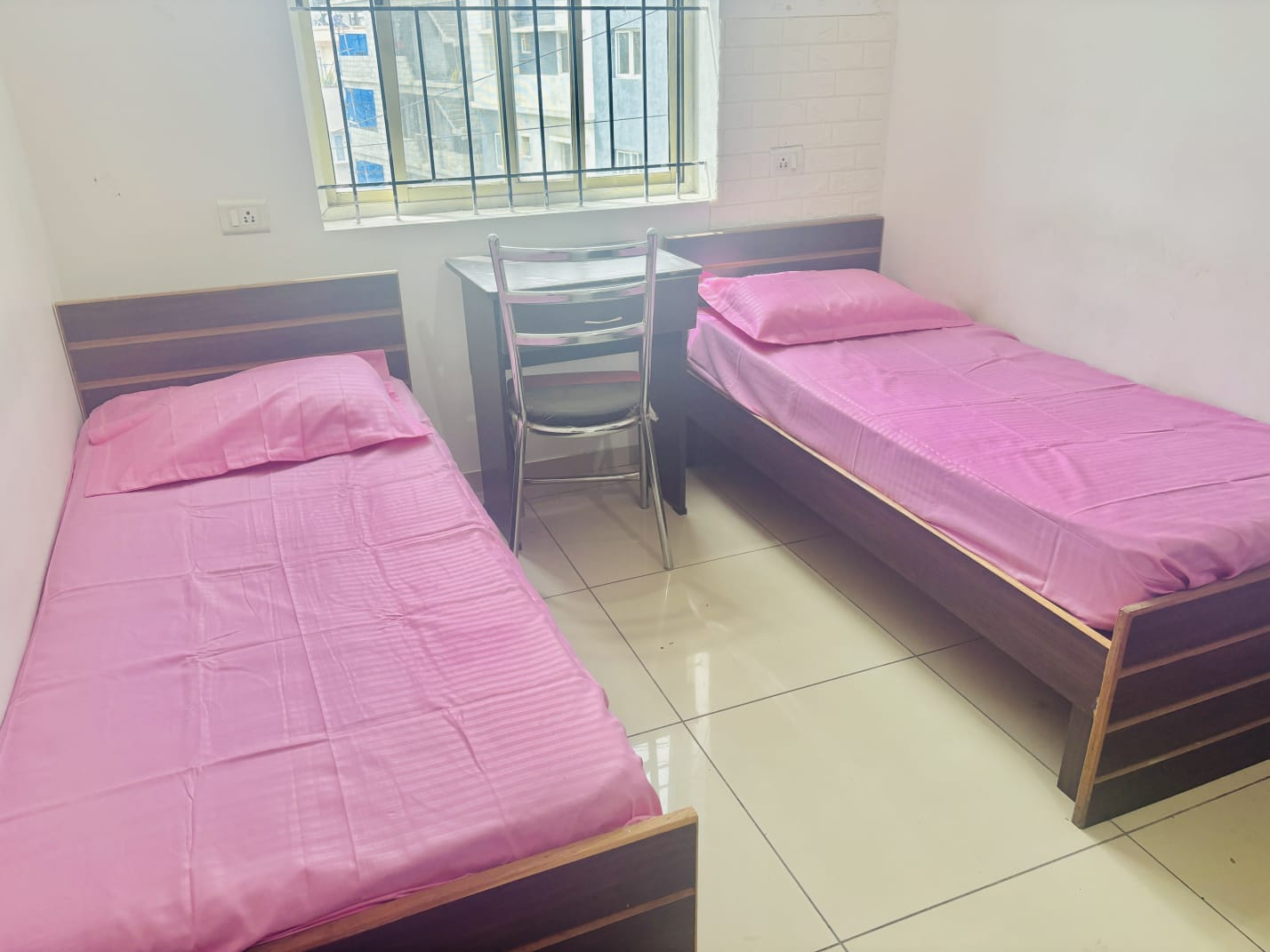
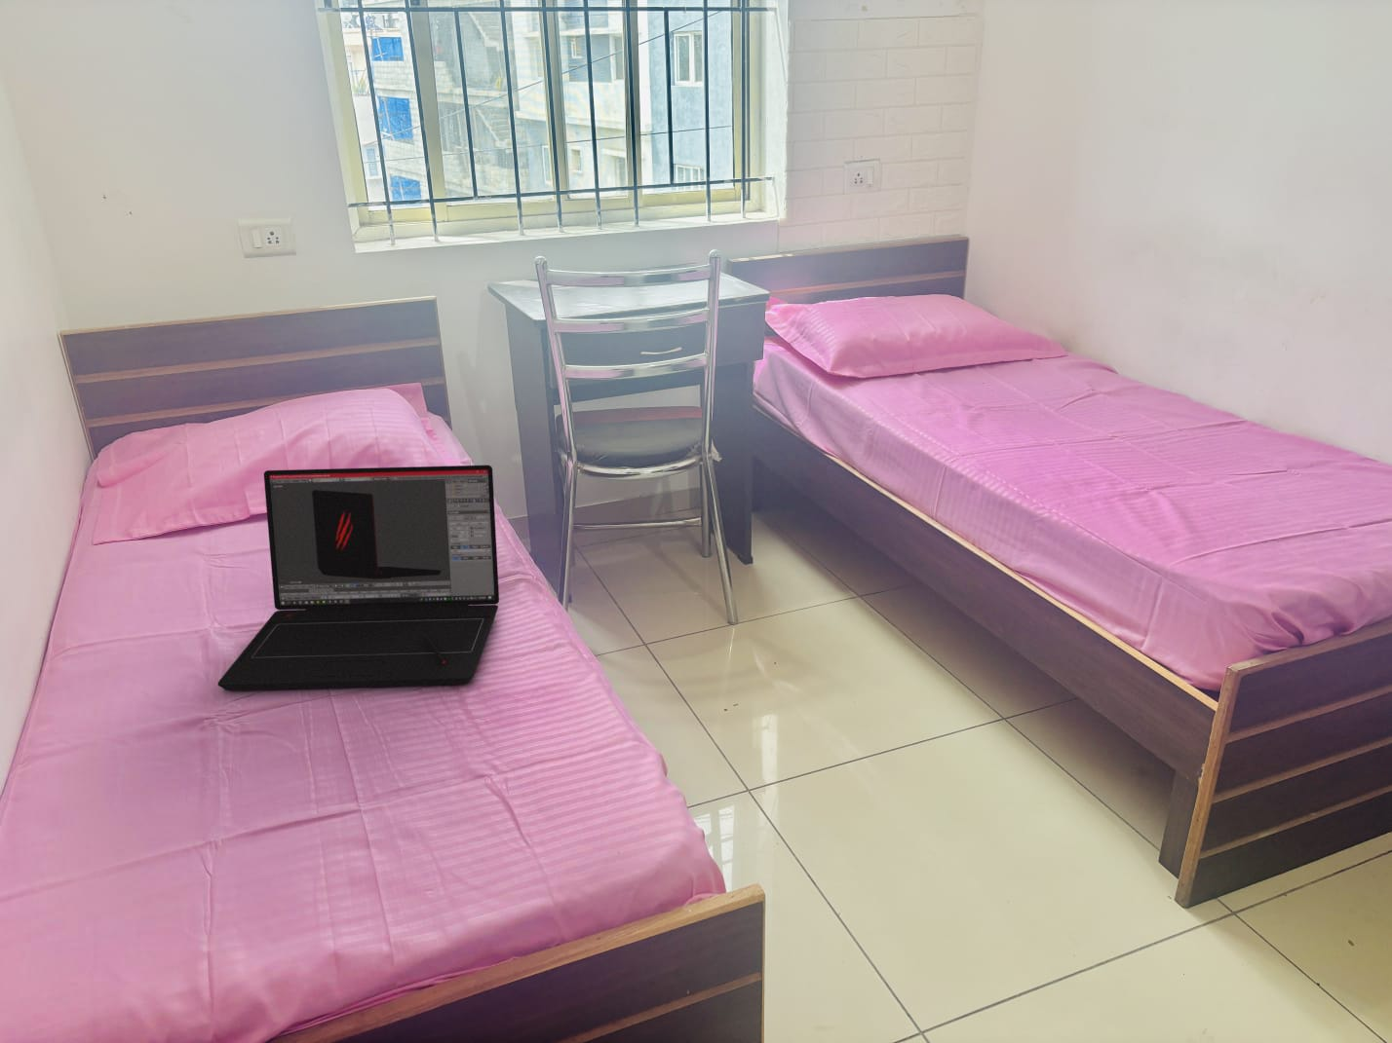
+ laptop [217,465,500,691]
